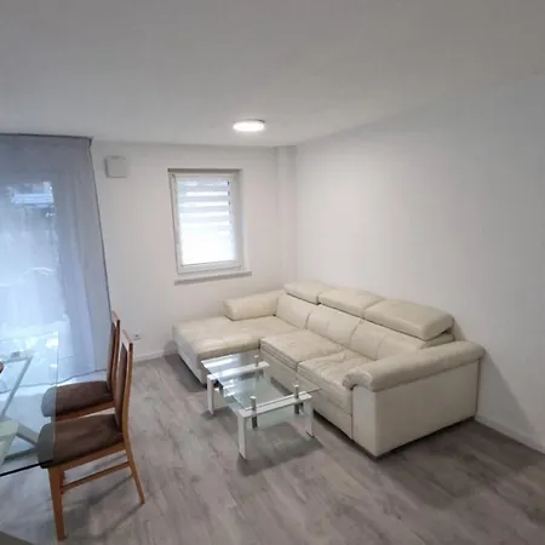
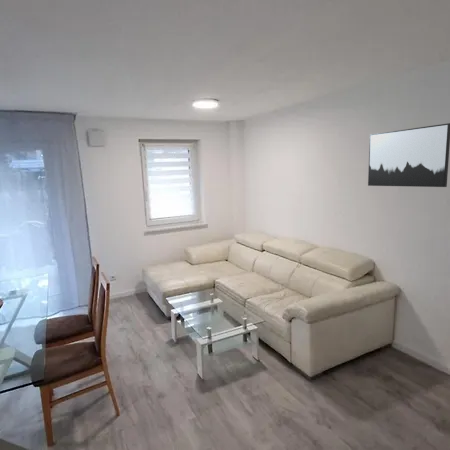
+ wall art [367,122,450,188]
